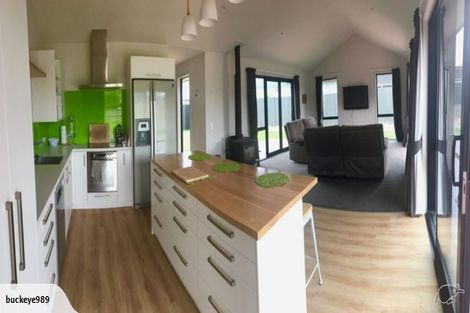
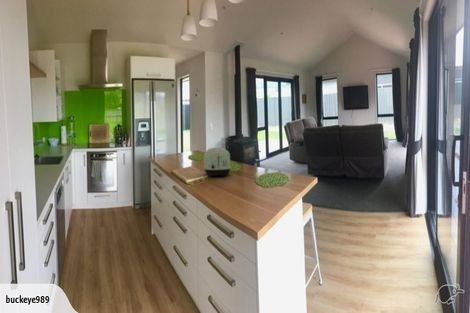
+ toaster [203,147,232,177]
